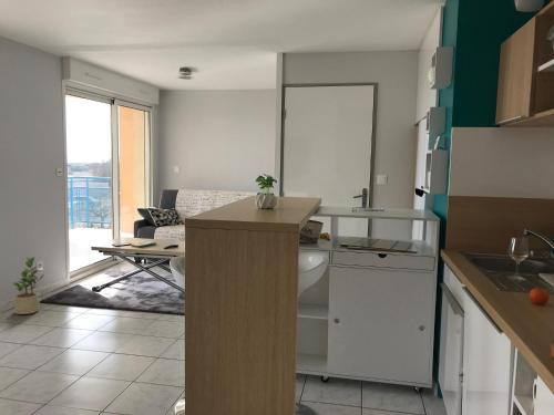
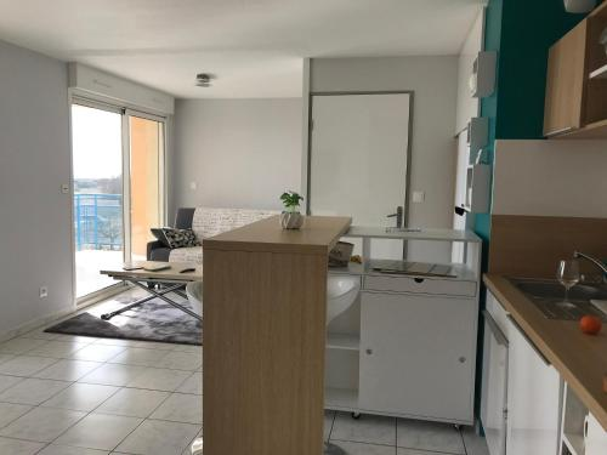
- potted plant [11,256,45,315]
